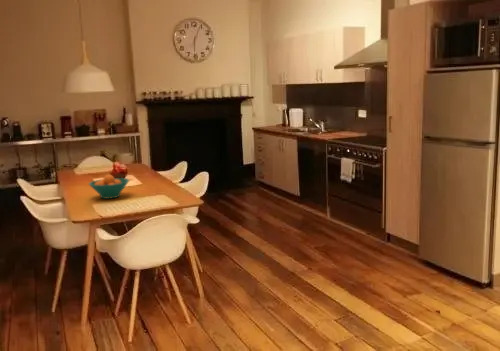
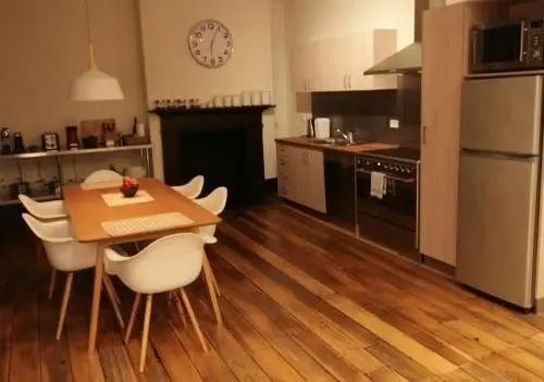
- fruit bowl [88,174,130,200]
